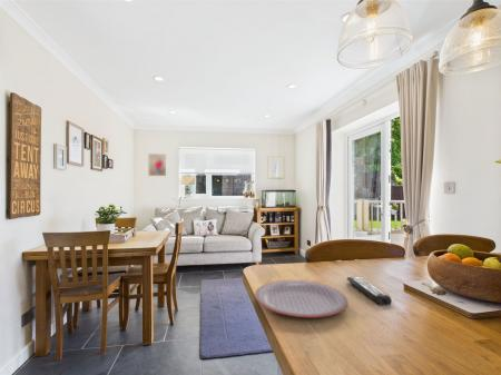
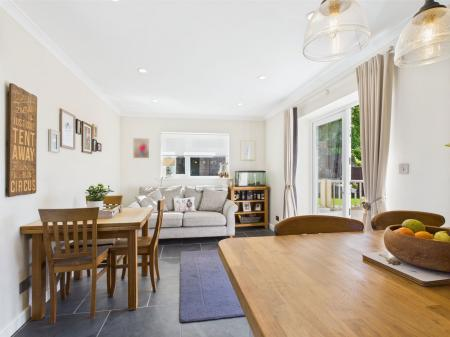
- plate [254,279,348,318]
- remote control [346,276,393,307]
